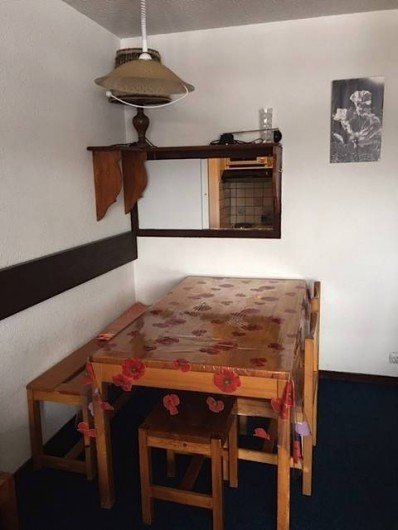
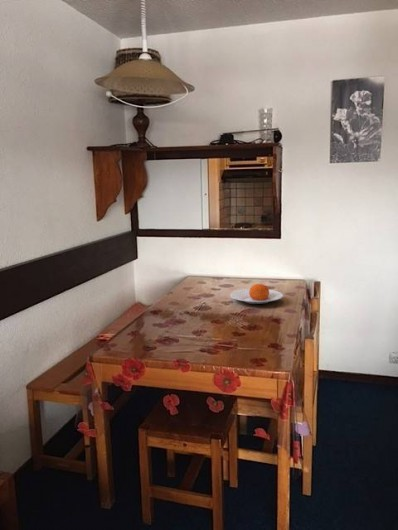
+ plate [229,283,284,305]
